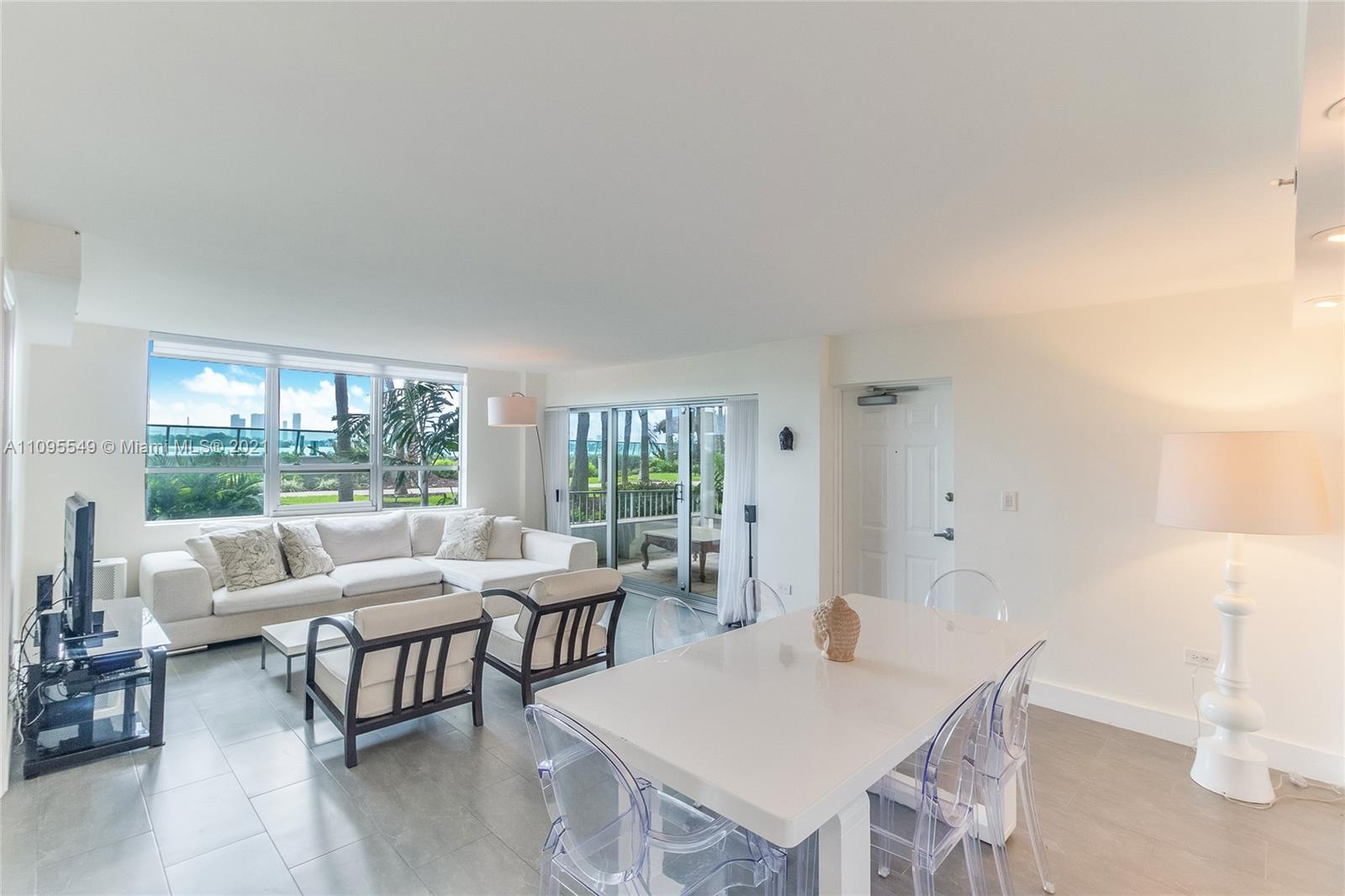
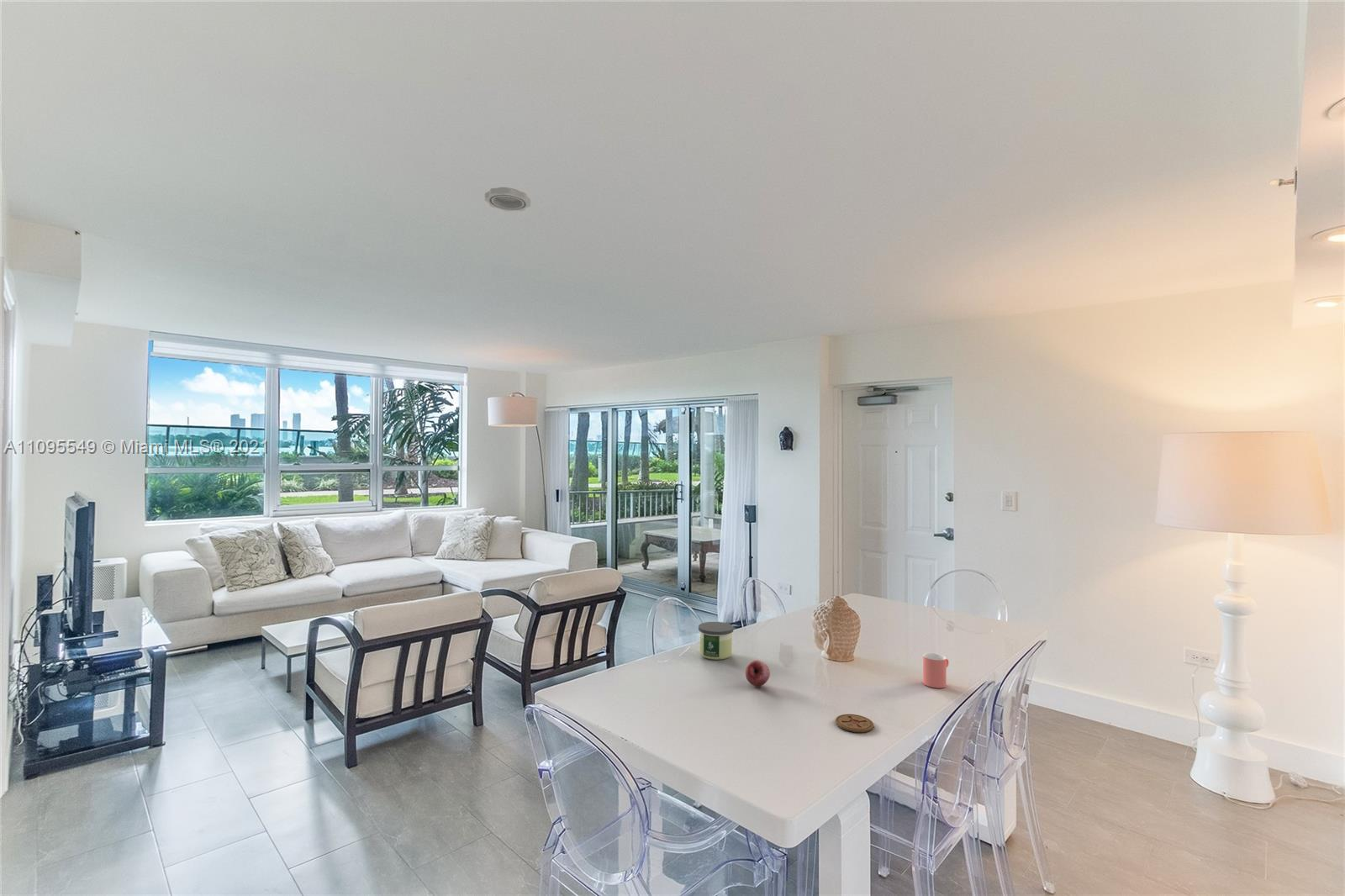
+ cup [922,652,949,689]
+ smoke detector [484,187,531,212]
+ fruit [745,659,771,688]
+ coaster [835,714,875,733]
+ candle [698,621,735,661]
